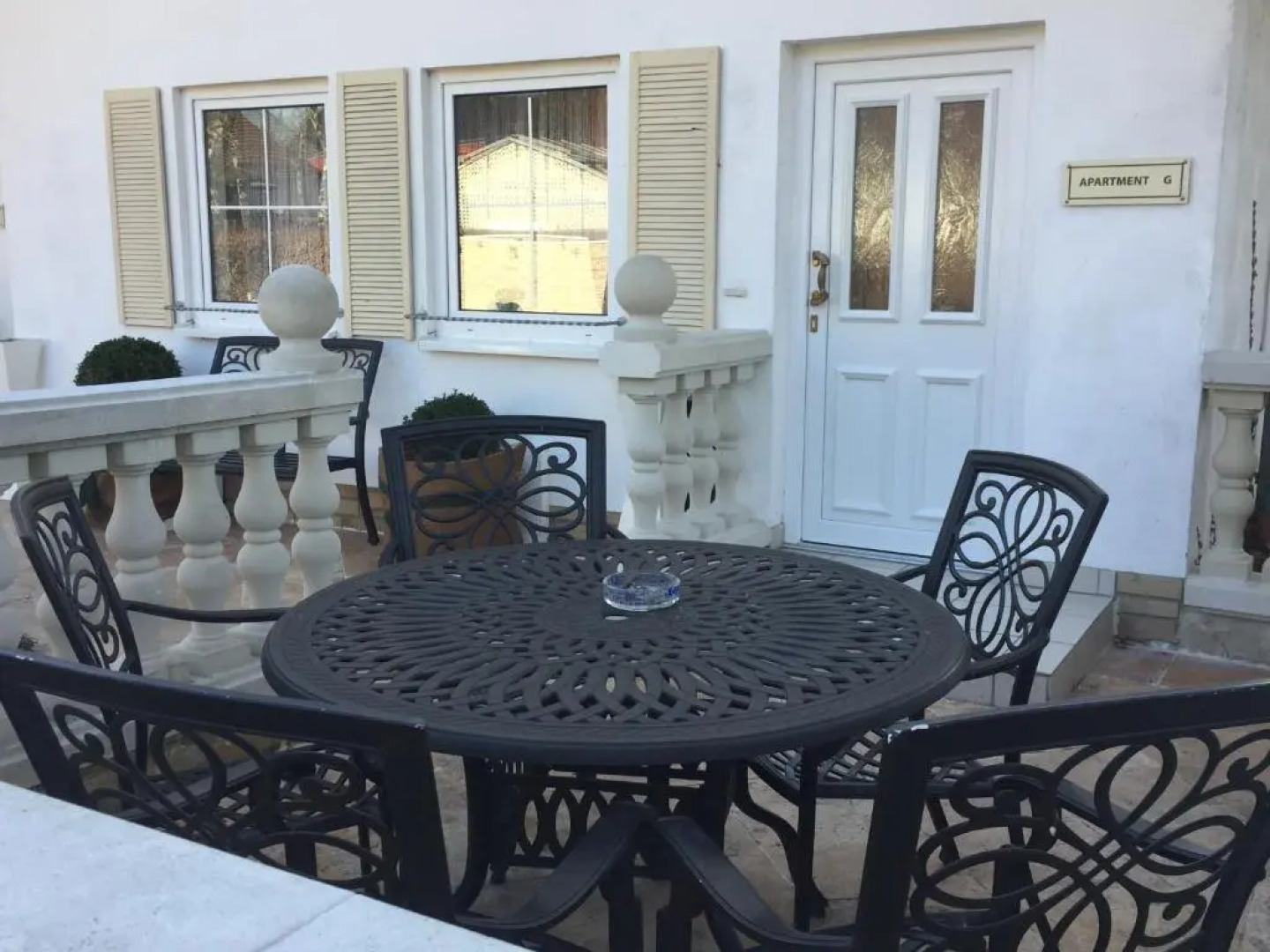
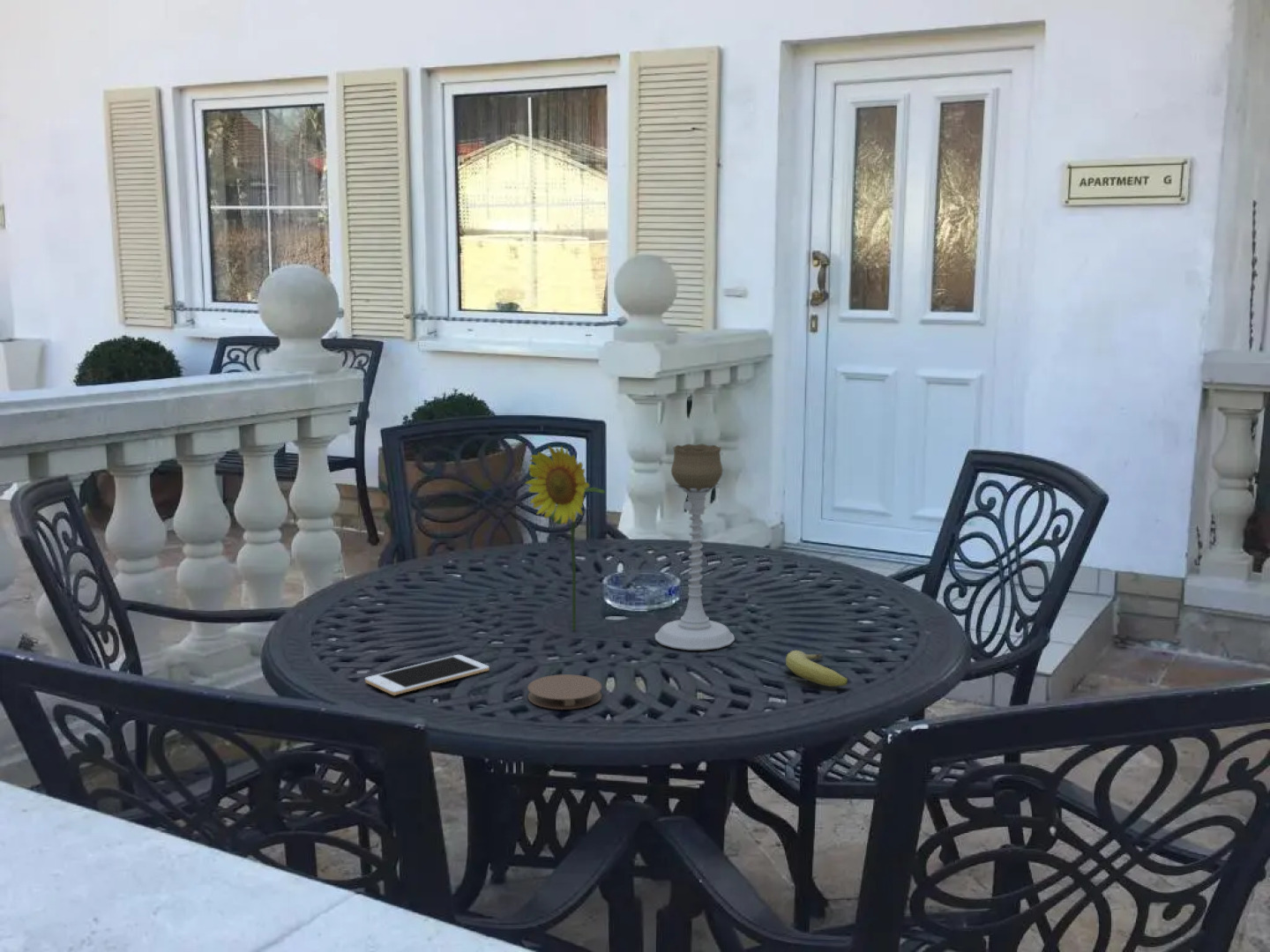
+ fruit [785,650,848,688]
+ coaster [527,673,602,710]
+ flower [524,445,606,631]
+ cell phone [364,654,490,696]
+ candle holder [654,443,736,651]
